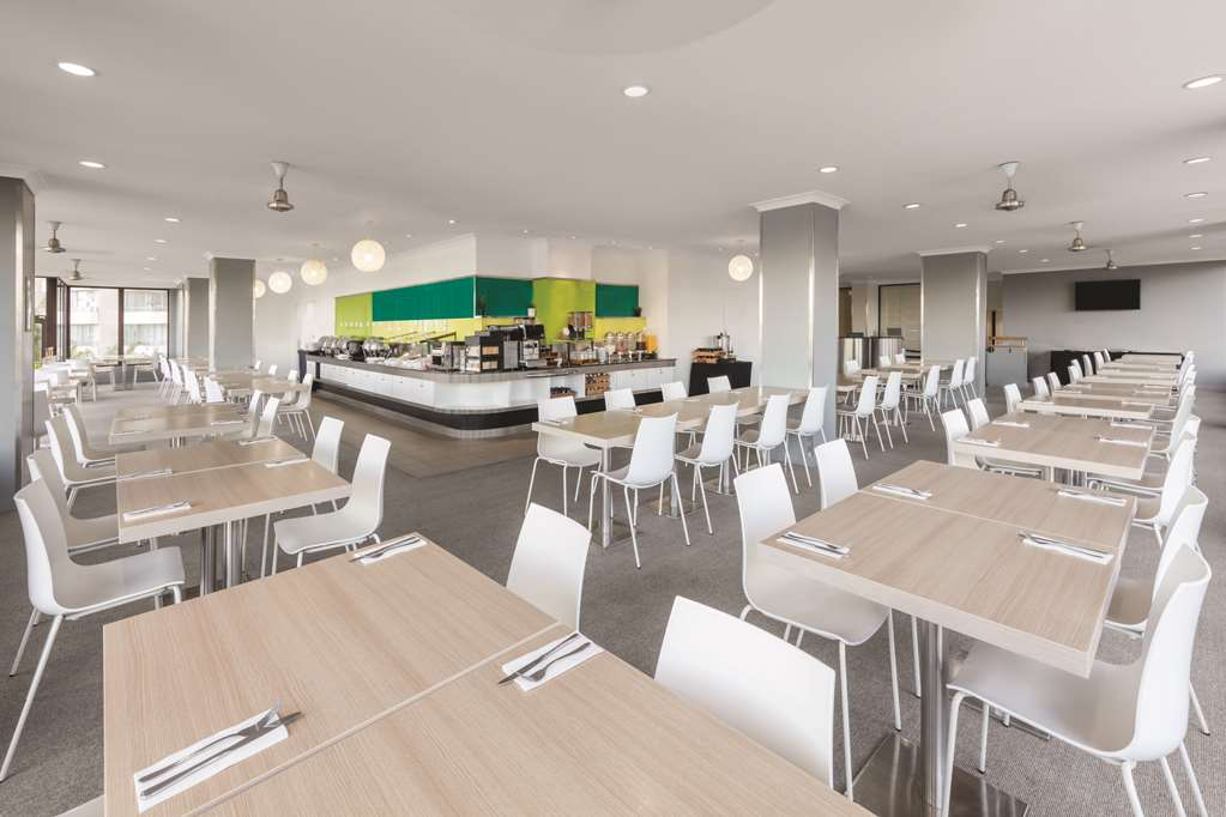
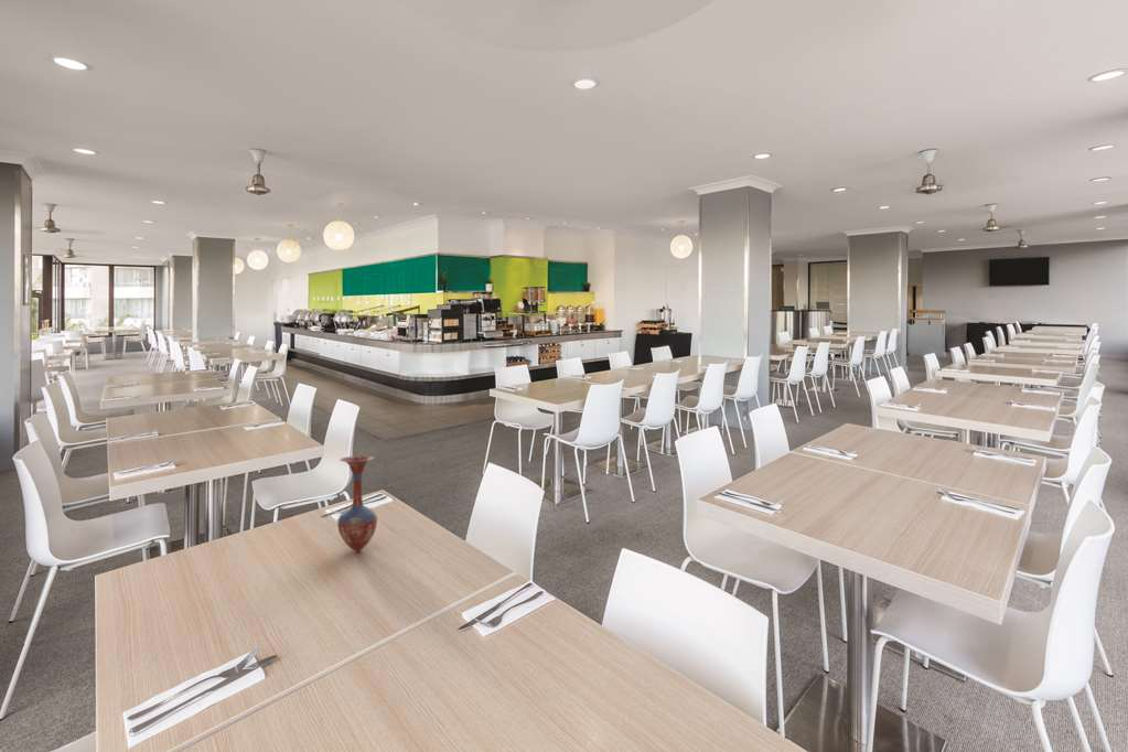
+ vase [336,454,378,552]
